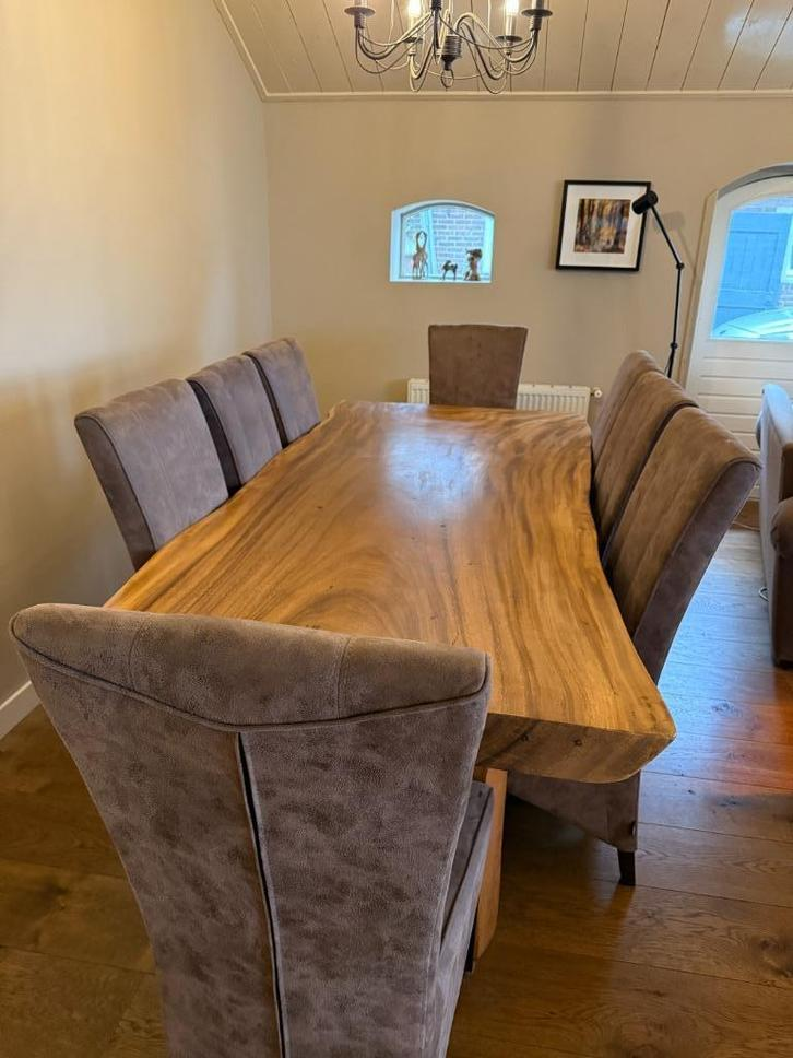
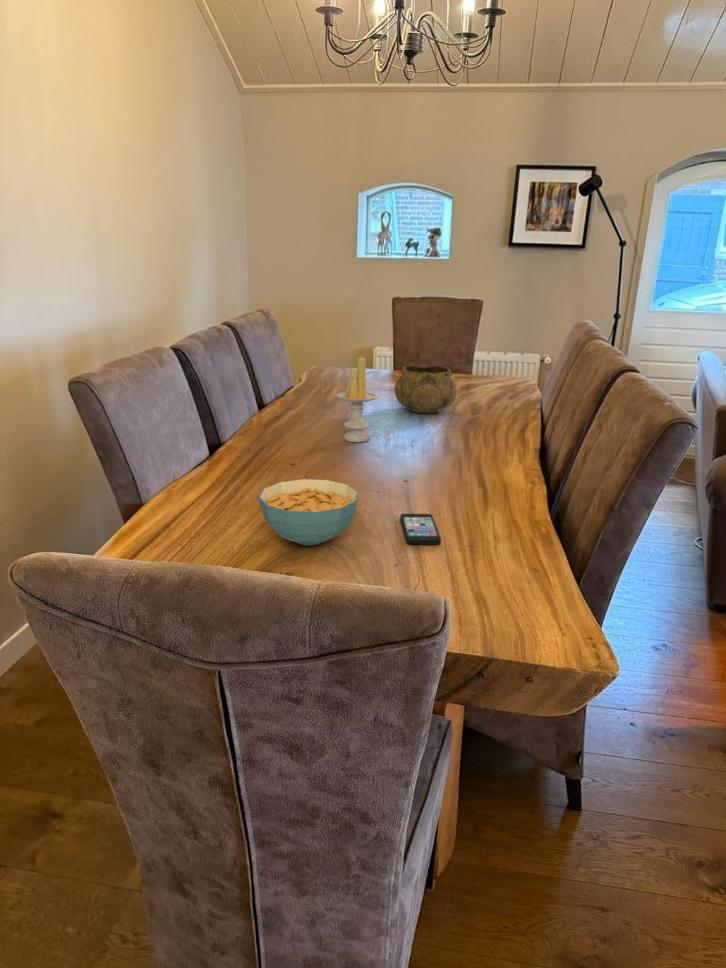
+ smartphone [399,513,442,545]
+ cereal bowl [257,478,359,546]
+ decorative bowl [394,364,458,414]
+ candle [335,357,379,443]
